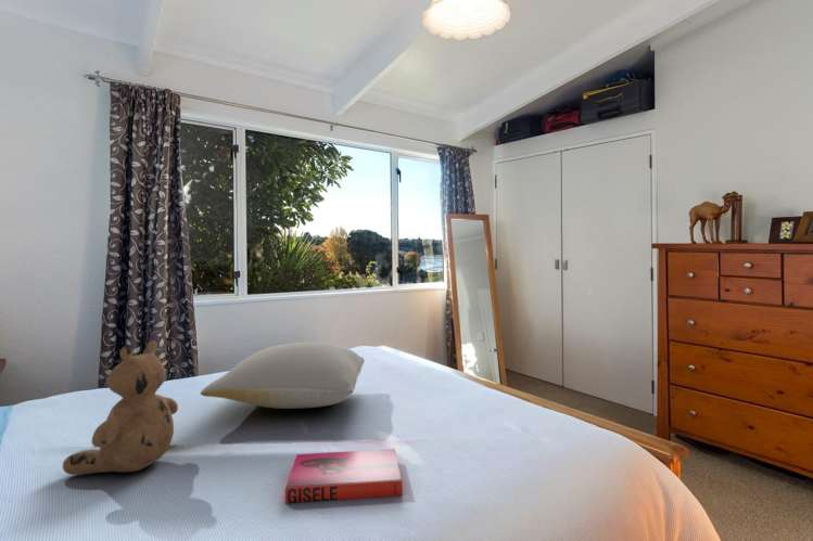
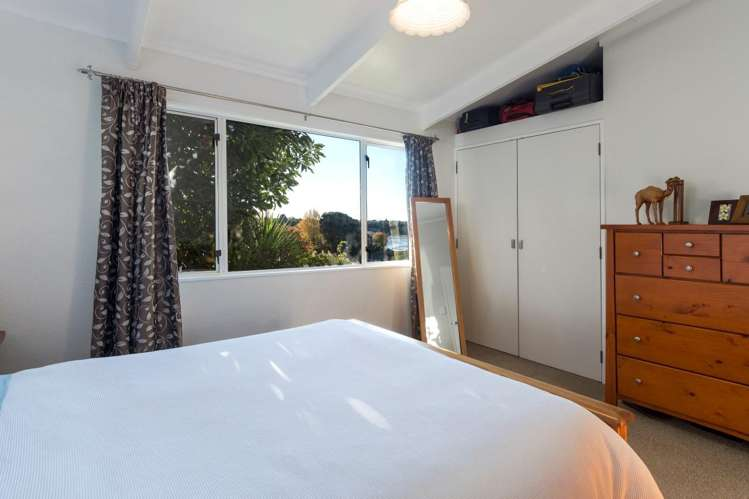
- teddy bear [62,340,179,476]
- pillow [200,340,366,410]
- hardback book [284,448,404,504]
